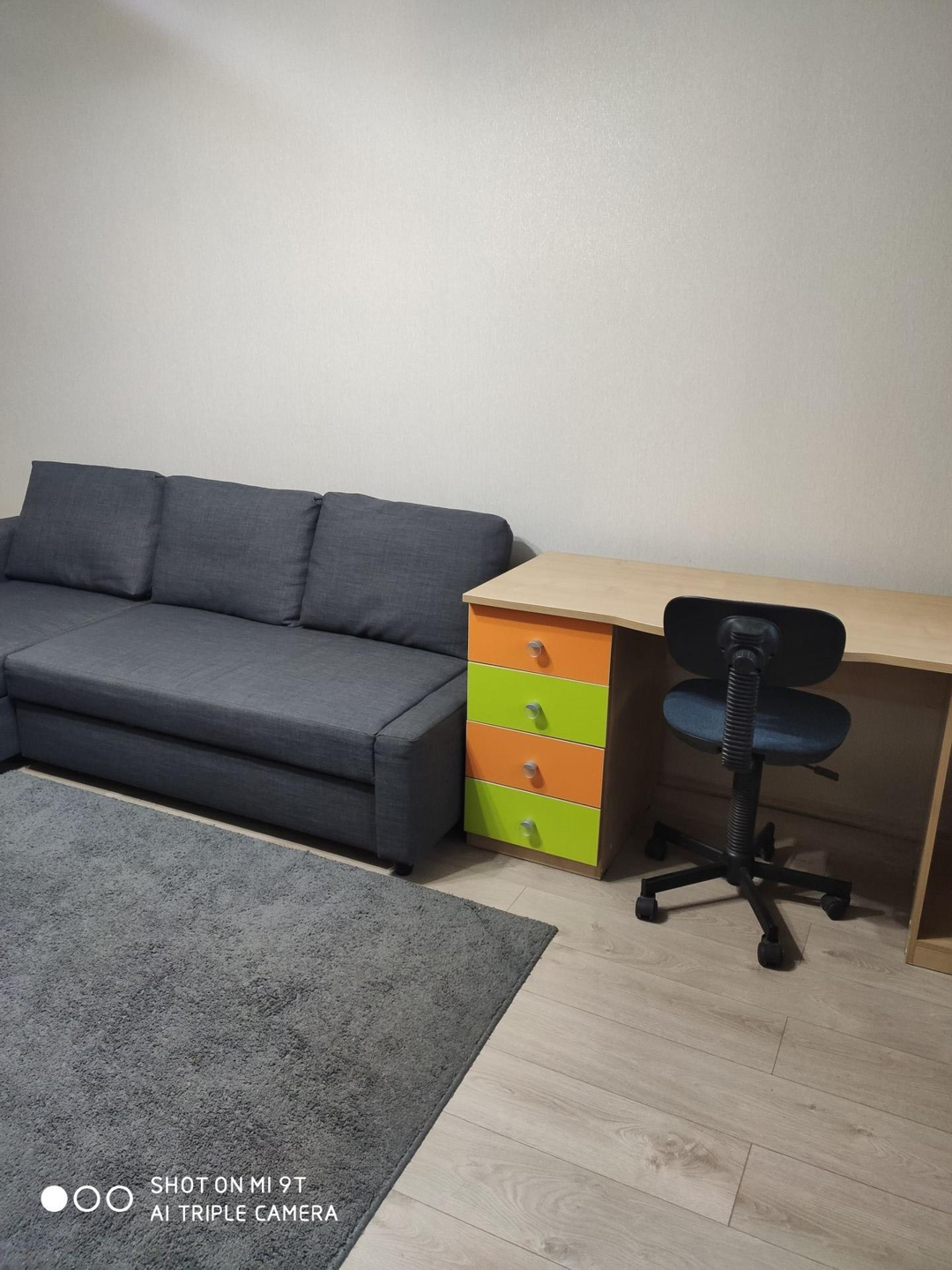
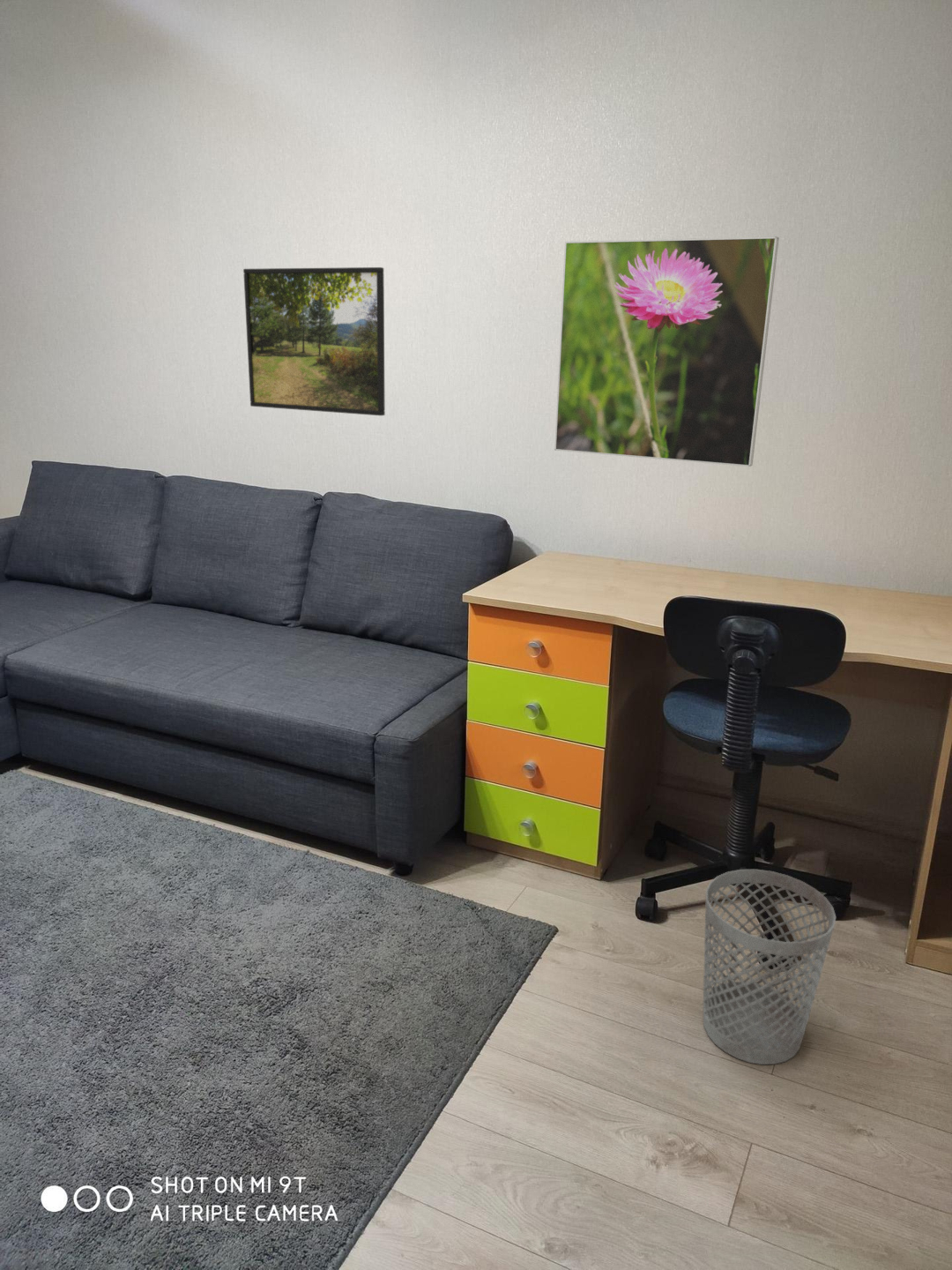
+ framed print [554,235,780,467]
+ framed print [242,266,386,416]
+ wastebasket [703,869,837,1065]
